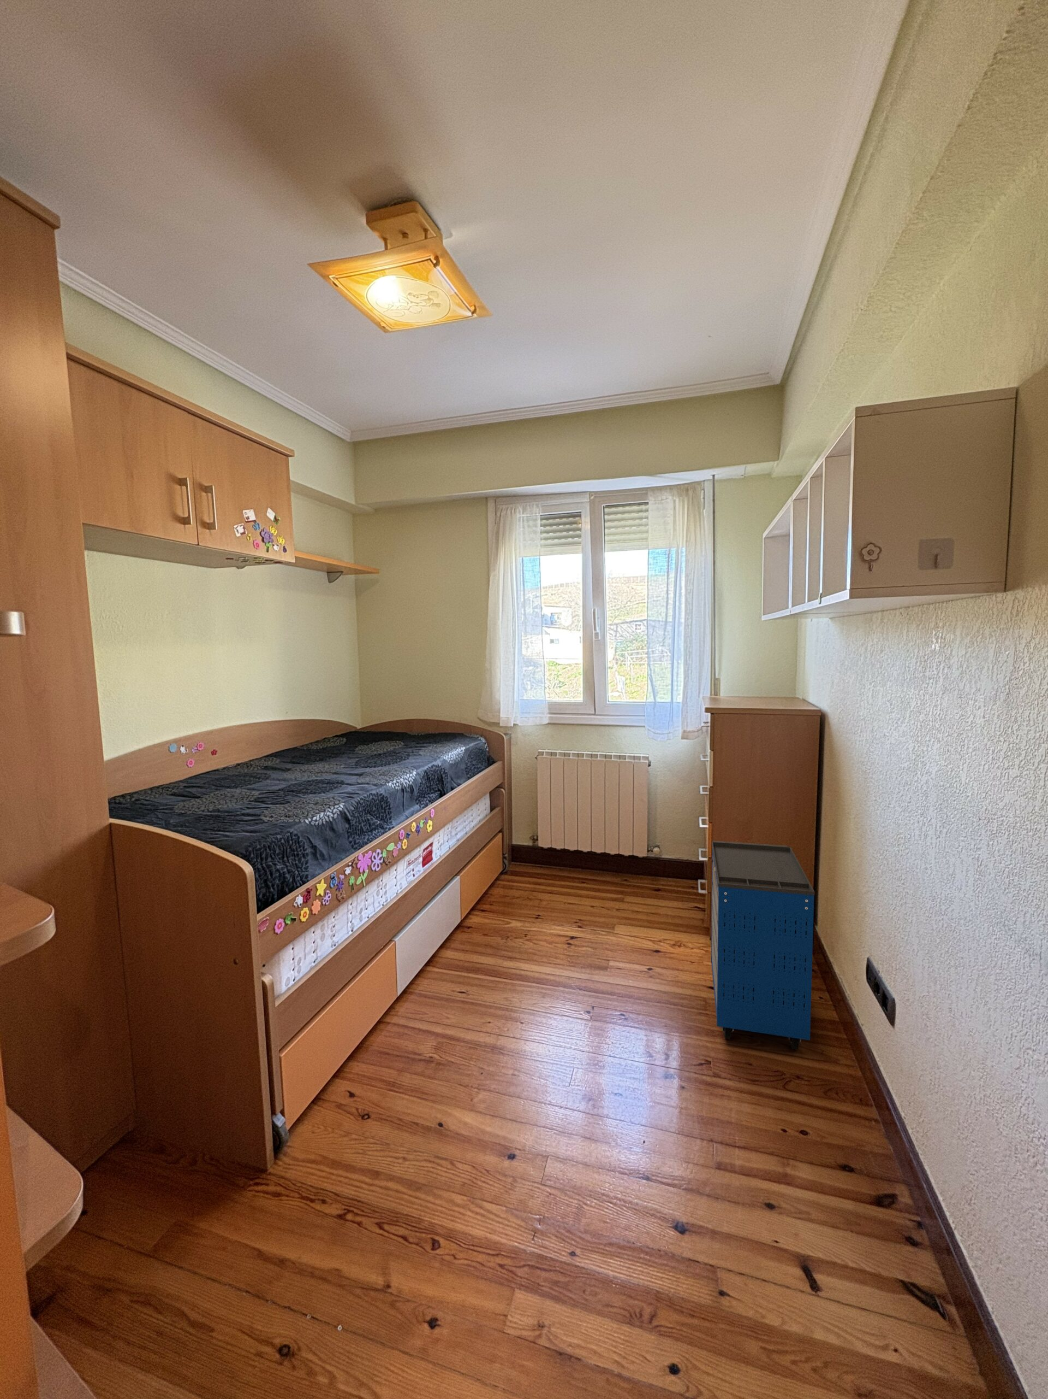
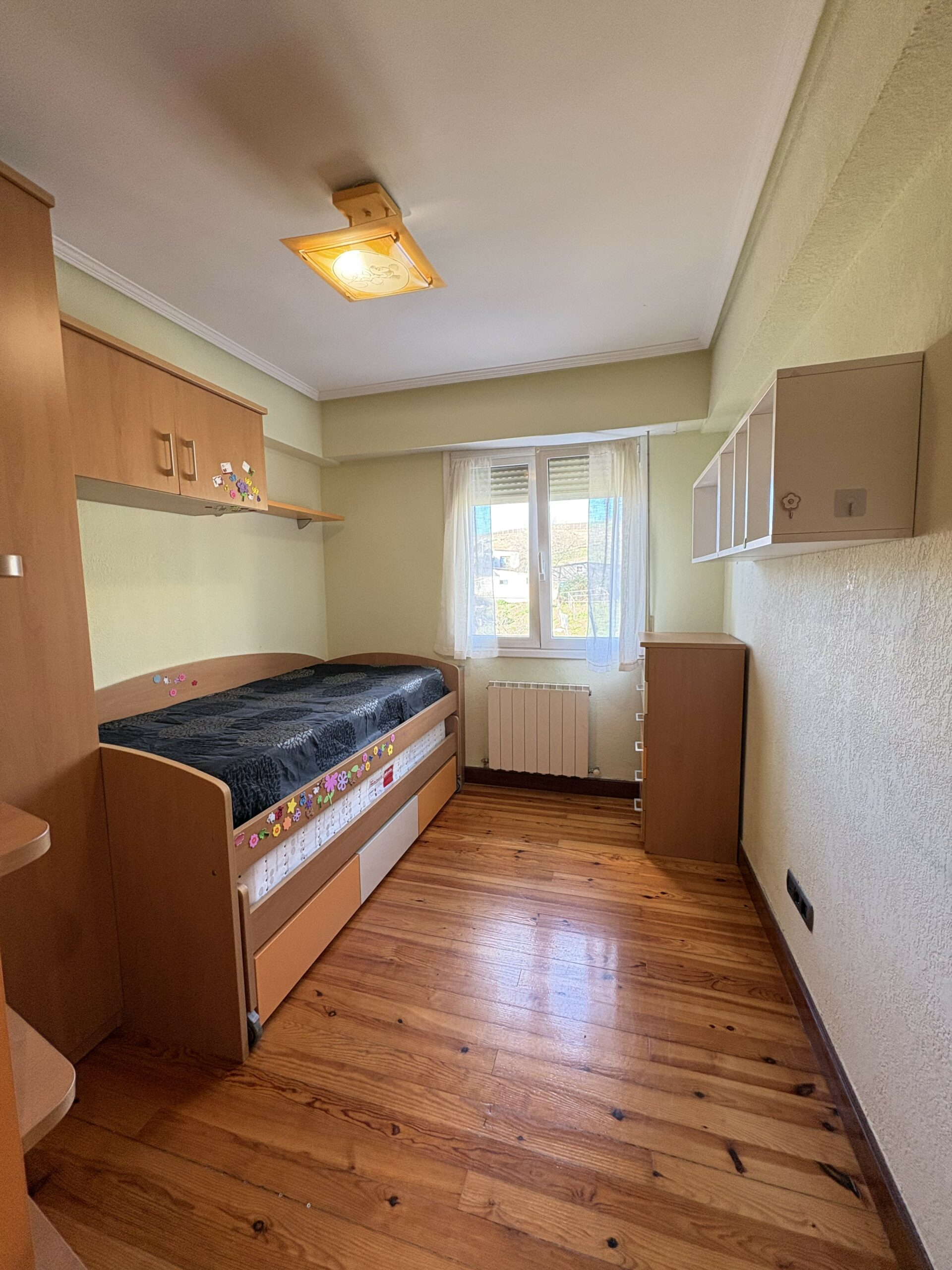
- cabinet [711,841,815,1050]
